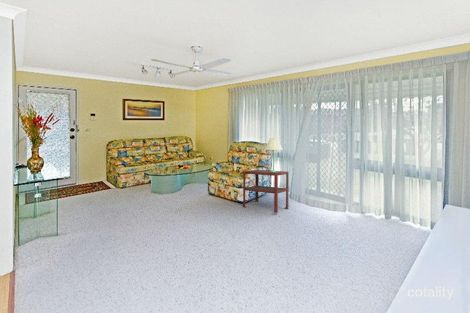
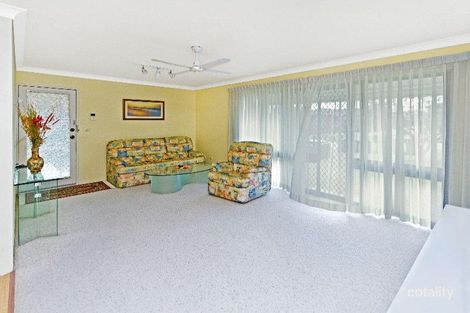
- side table [242,169,290,214]
- table lamp [264,138,284,172]
